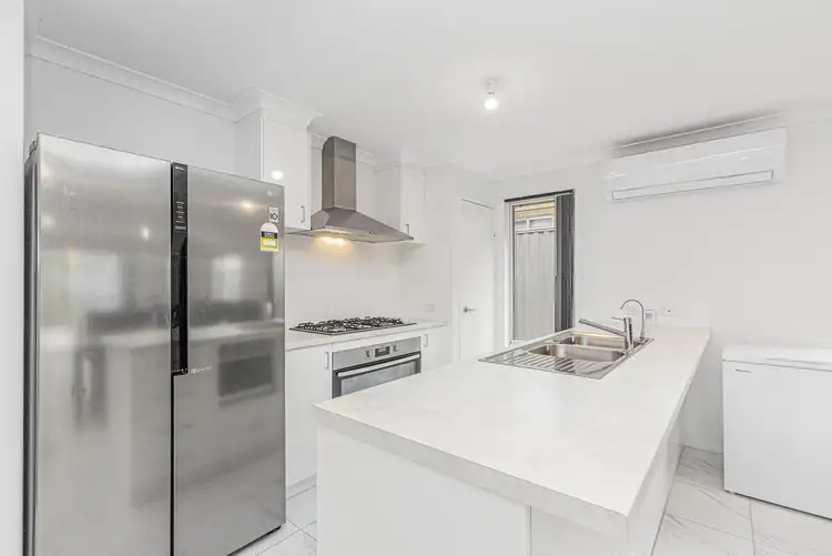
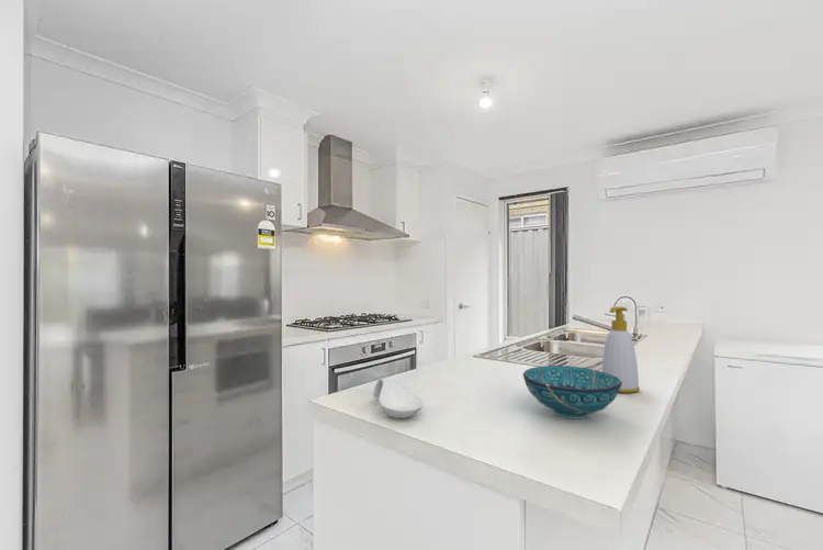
+ bowl [522,364,622,419]
+ spoon rest [372,377,425,419]
+ soap bottle [600,305,641,394]
